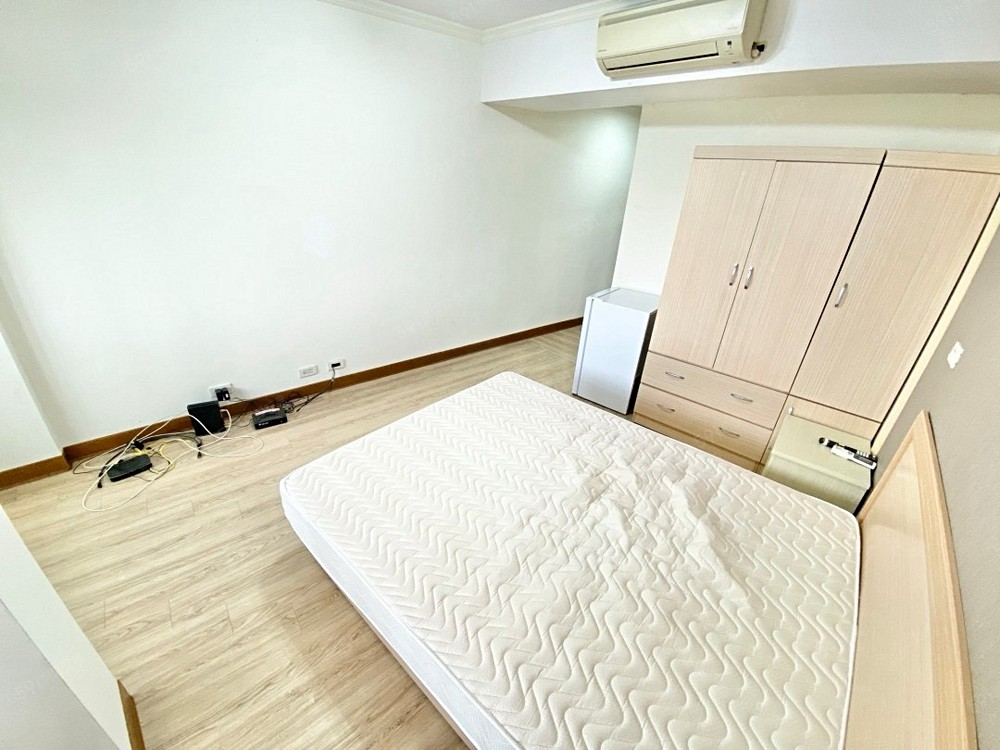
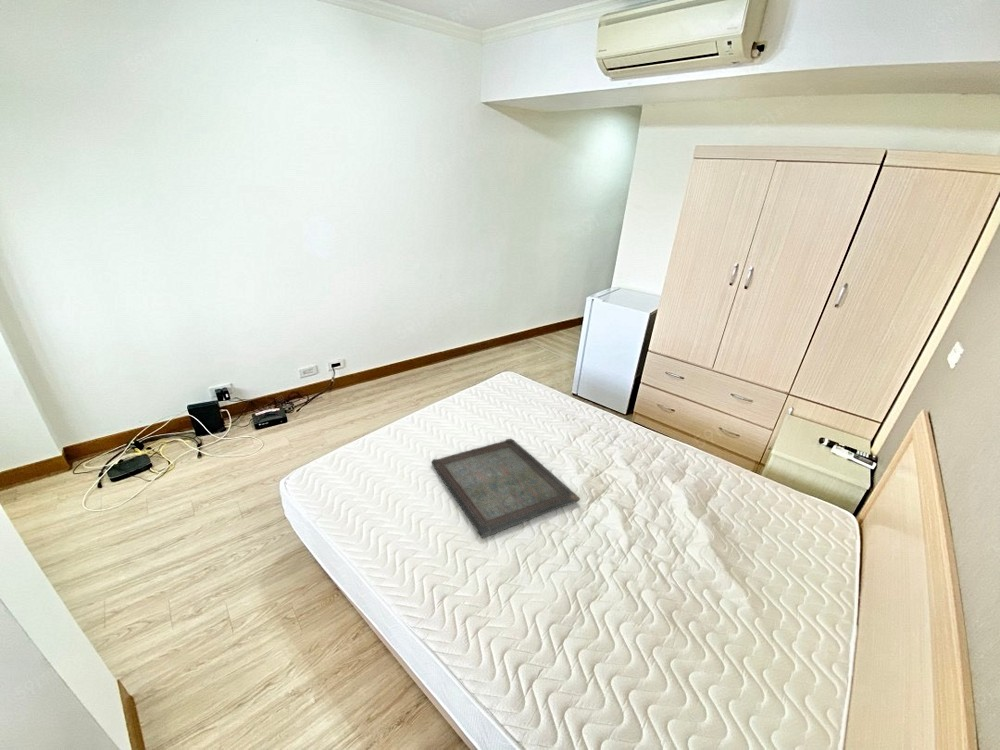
+ serving tray [431,438,581,539]
